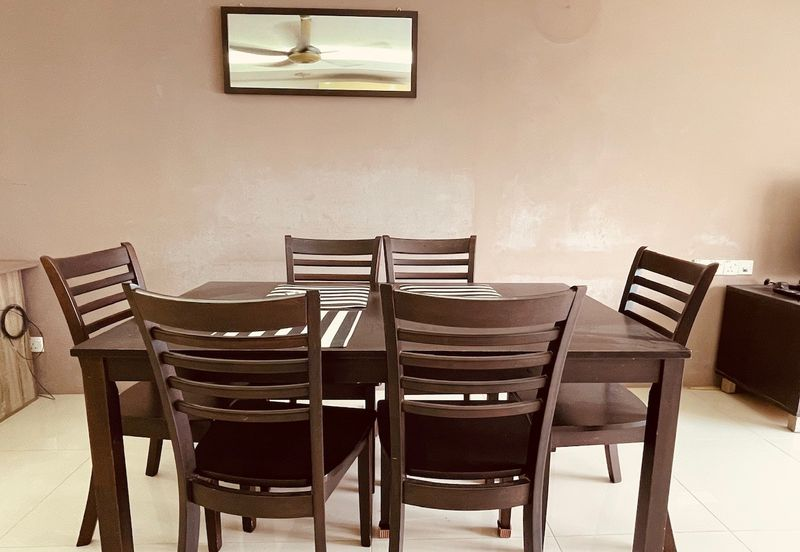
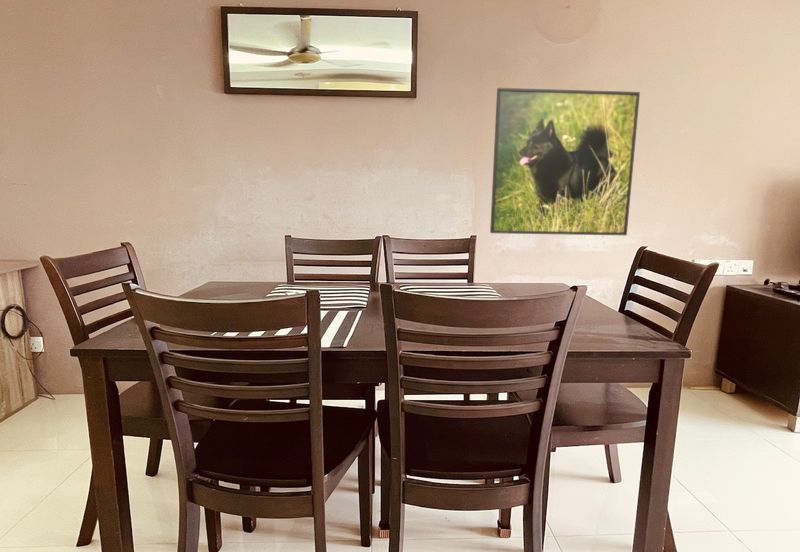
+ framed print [489,87,641,236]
